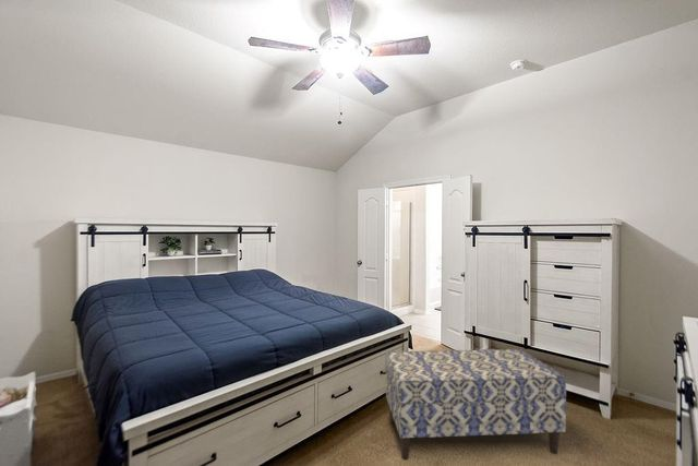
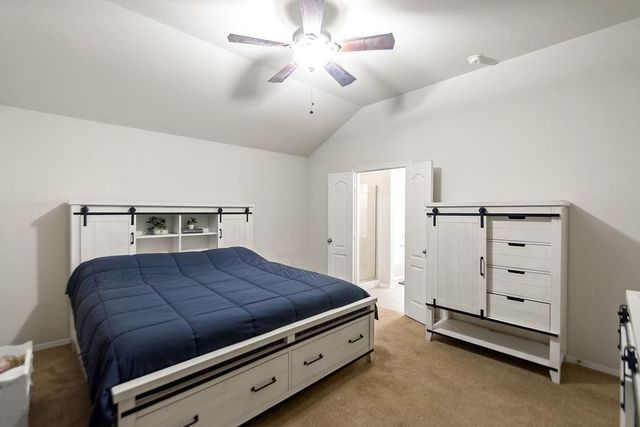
- bench [385,348,567,462]
